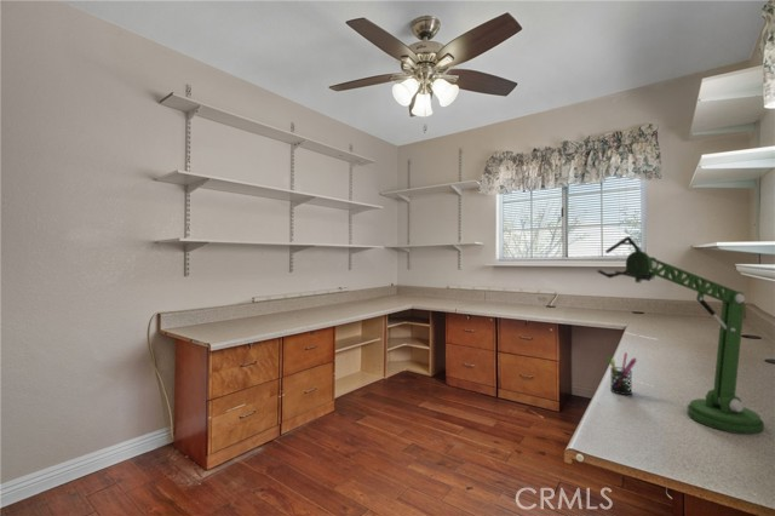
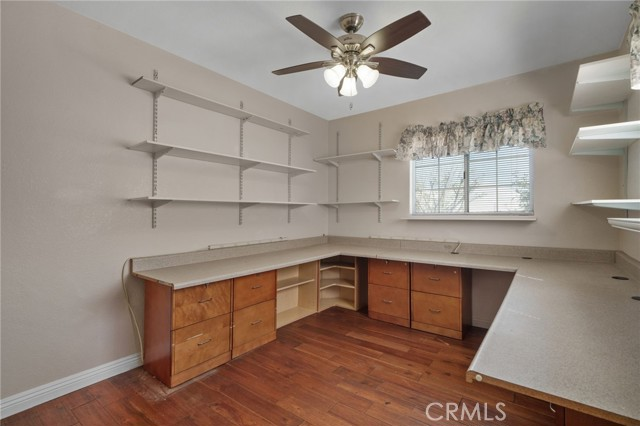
- desk lamp [596,235,765,436]
- pen holder [605,351,638,396]
